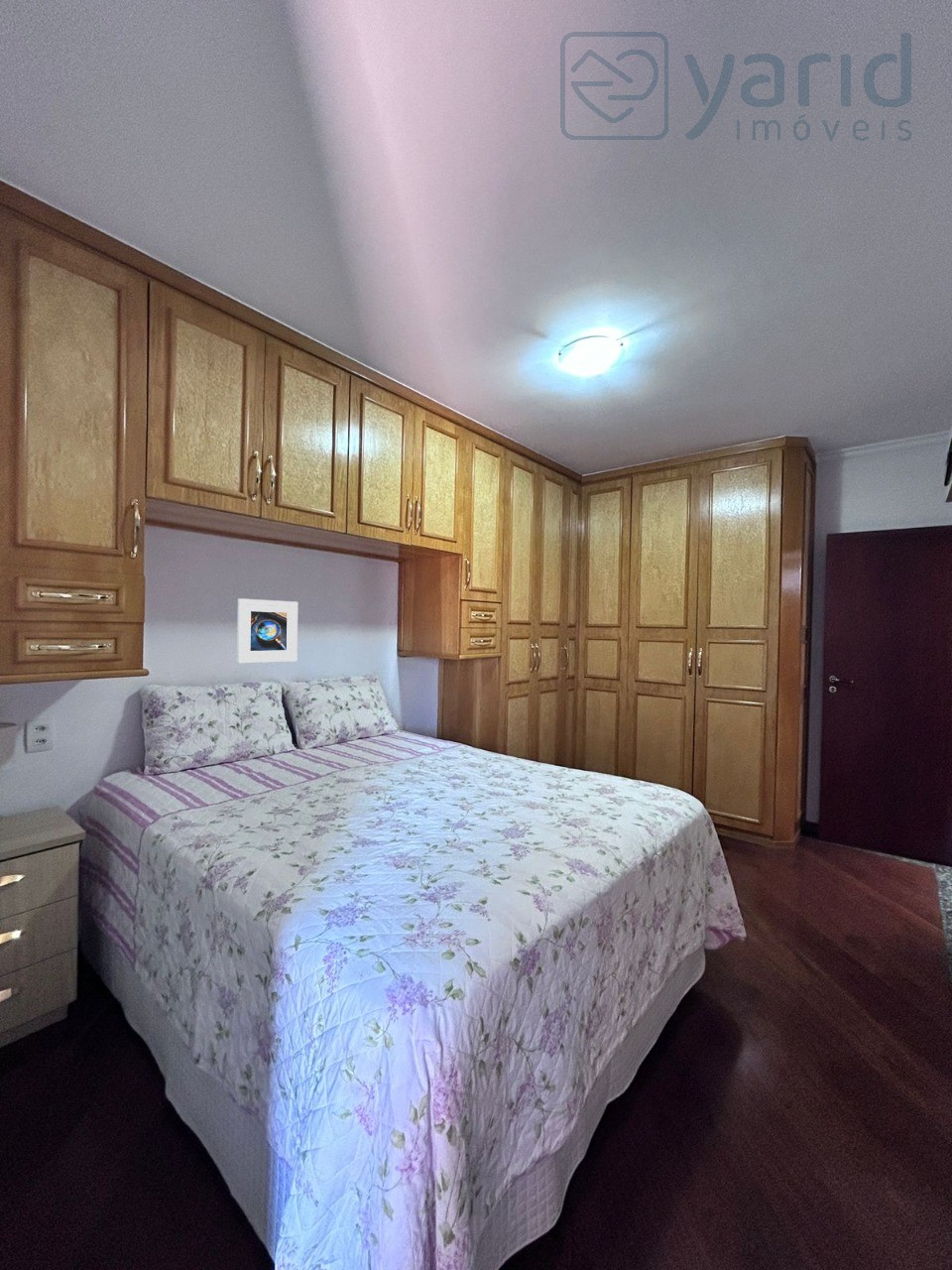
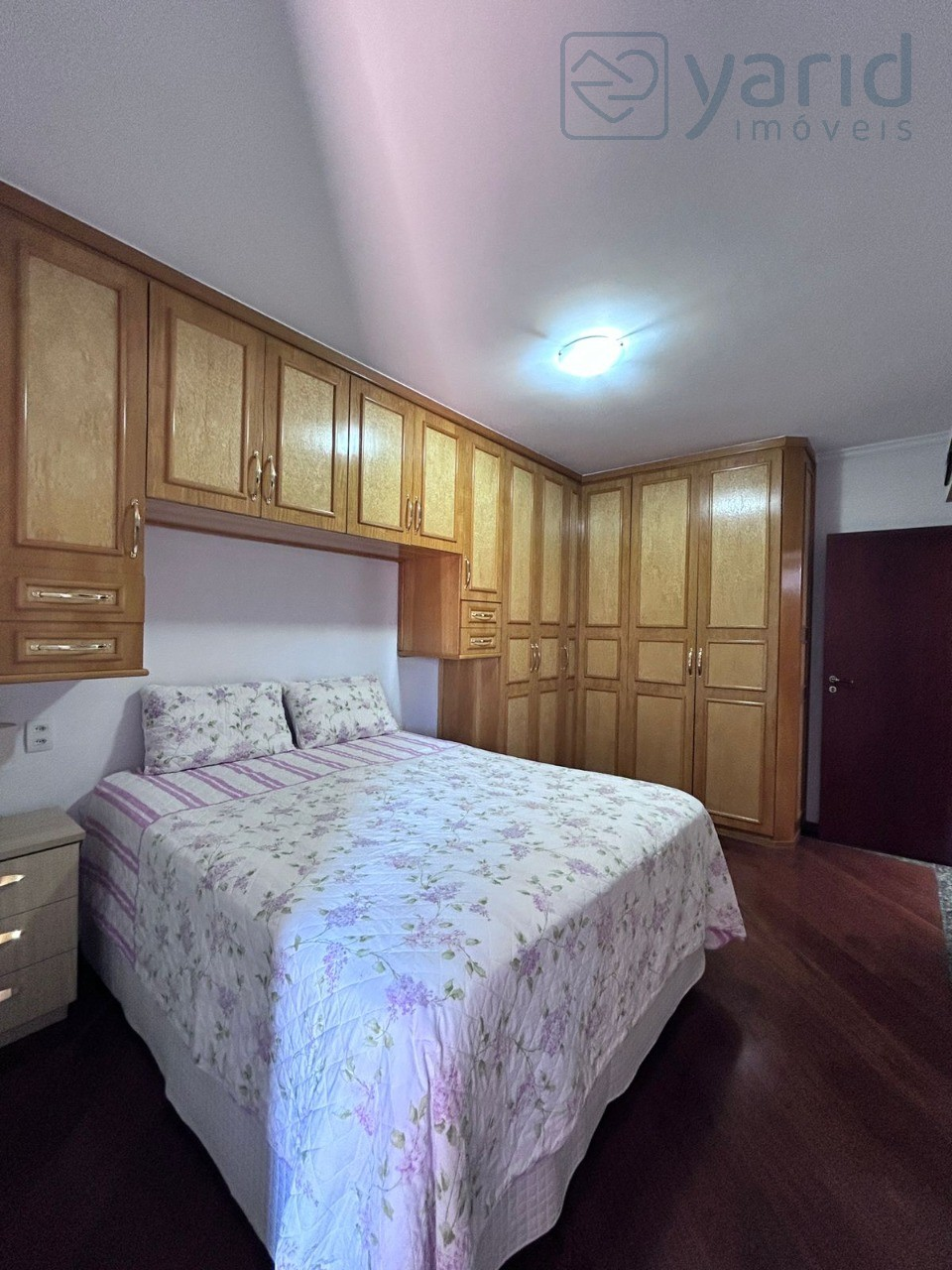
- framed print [236,597,298,664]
